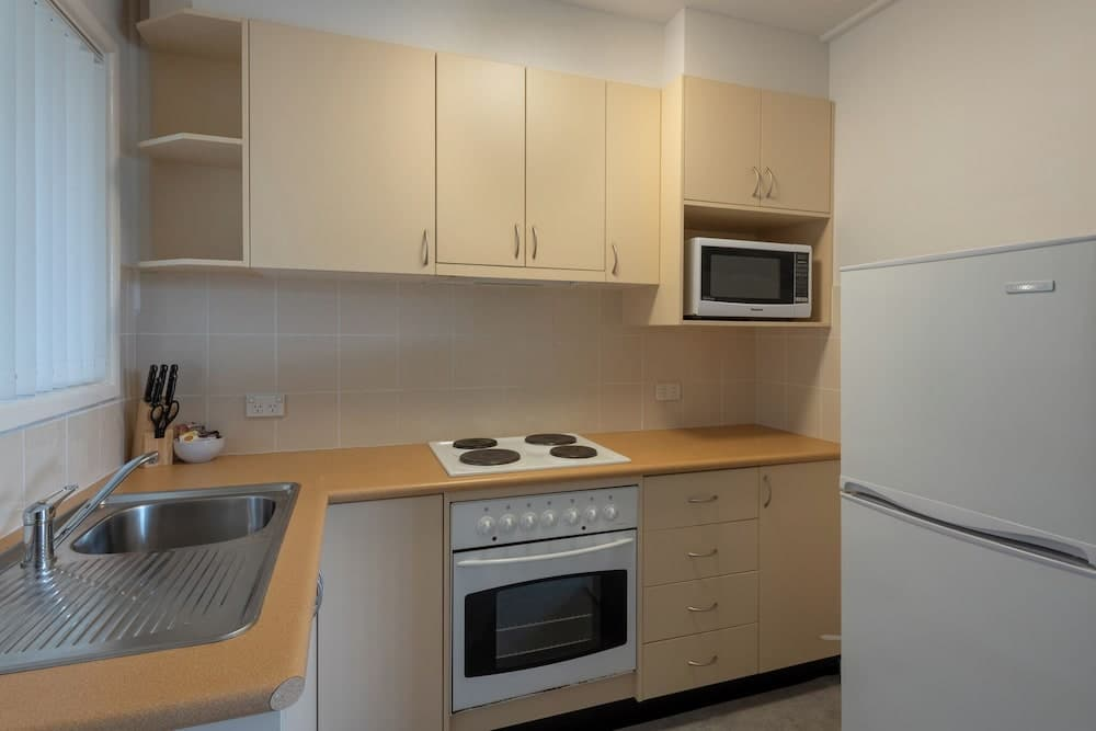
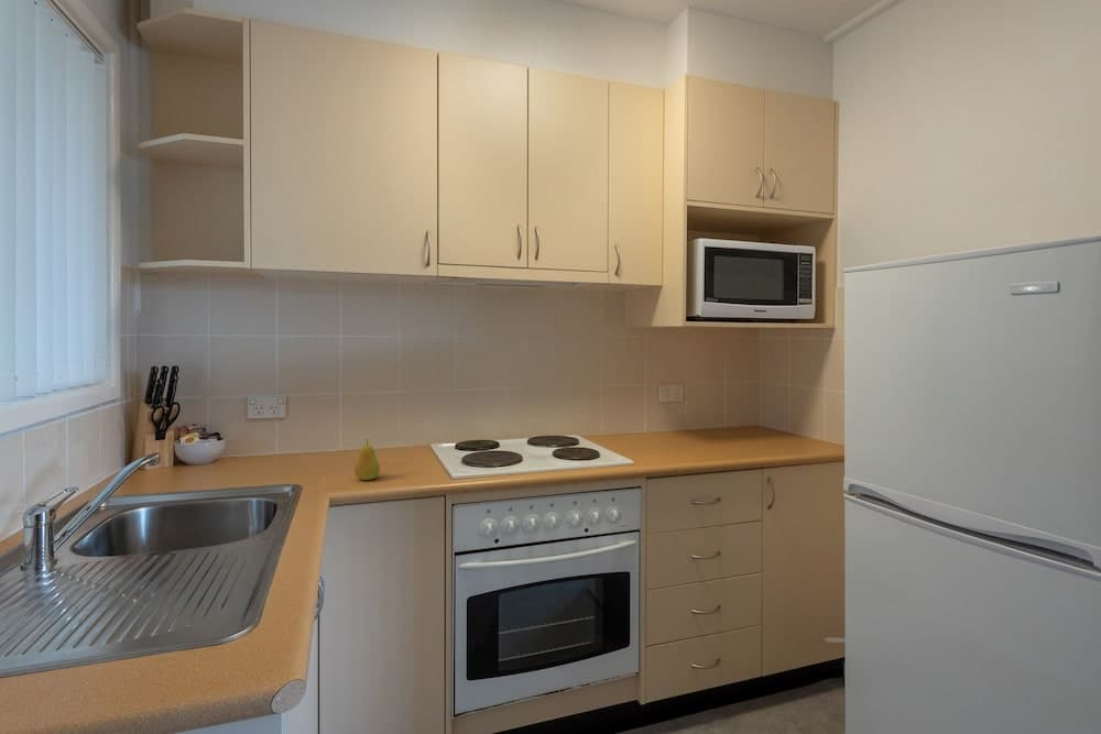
+ fruit [353,439,381,481]
